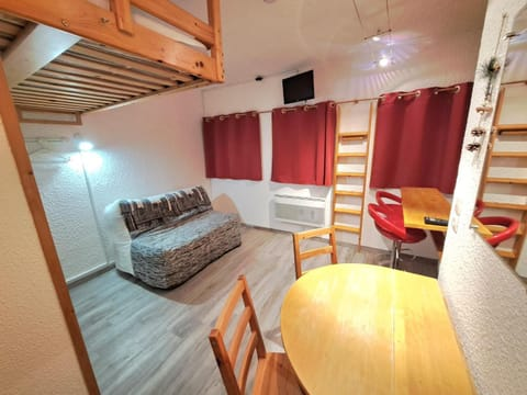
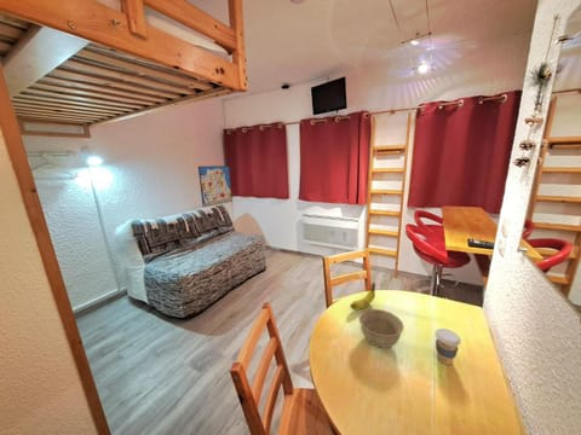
+ fruit [349,280,376,312]
+ bowl [358,308,405,349]
+ coffee cup [433,327,462,366]
+ wall art [197,164,234,208]
